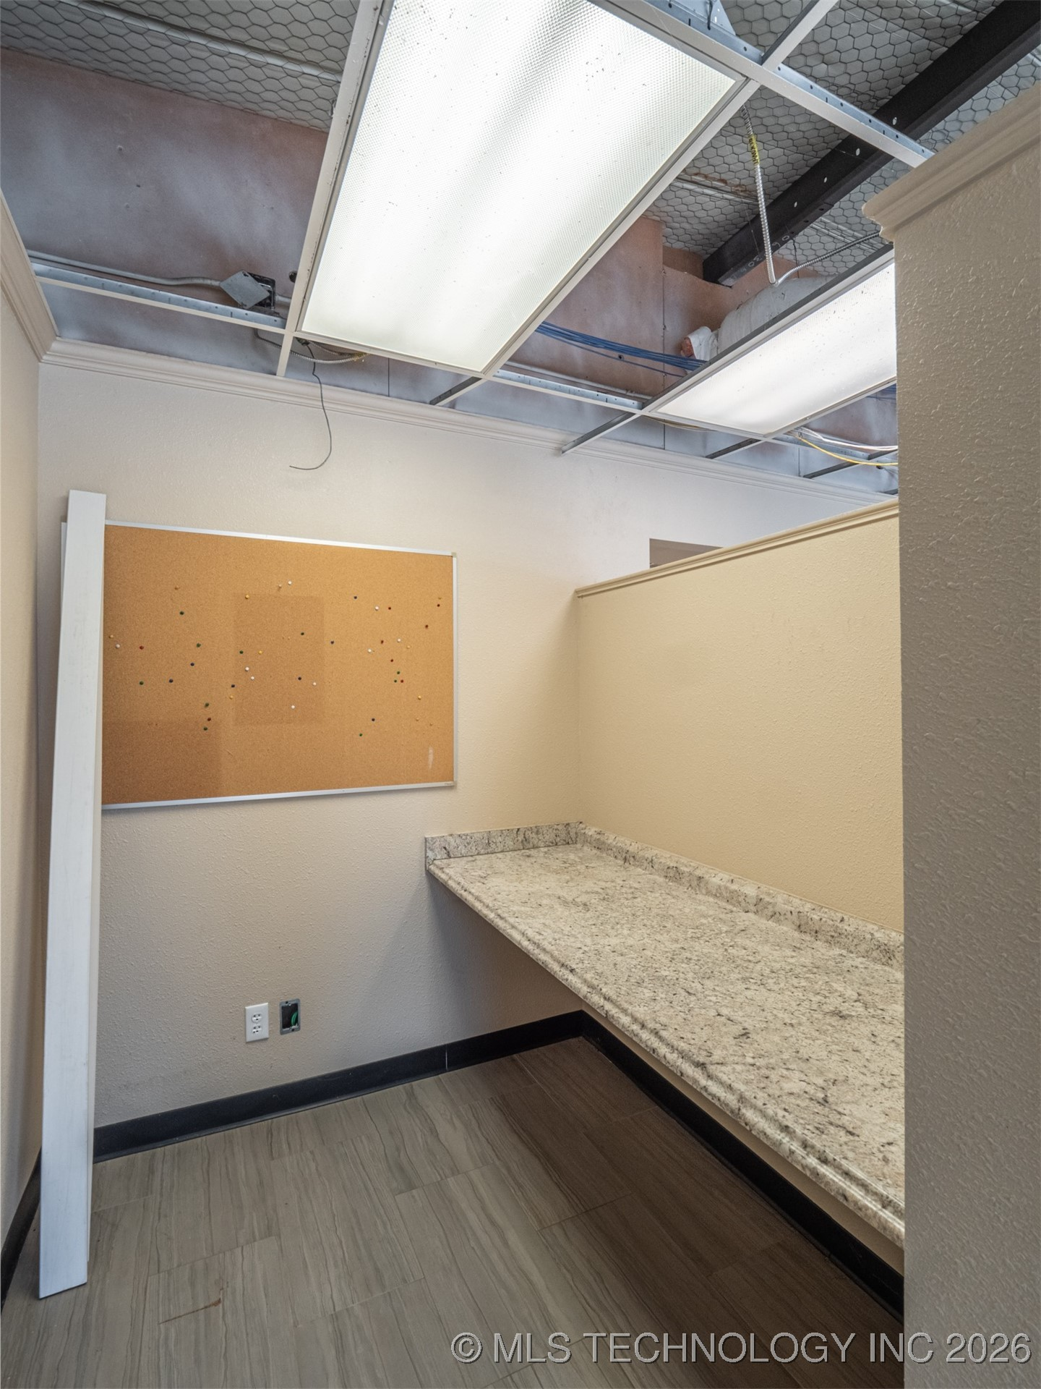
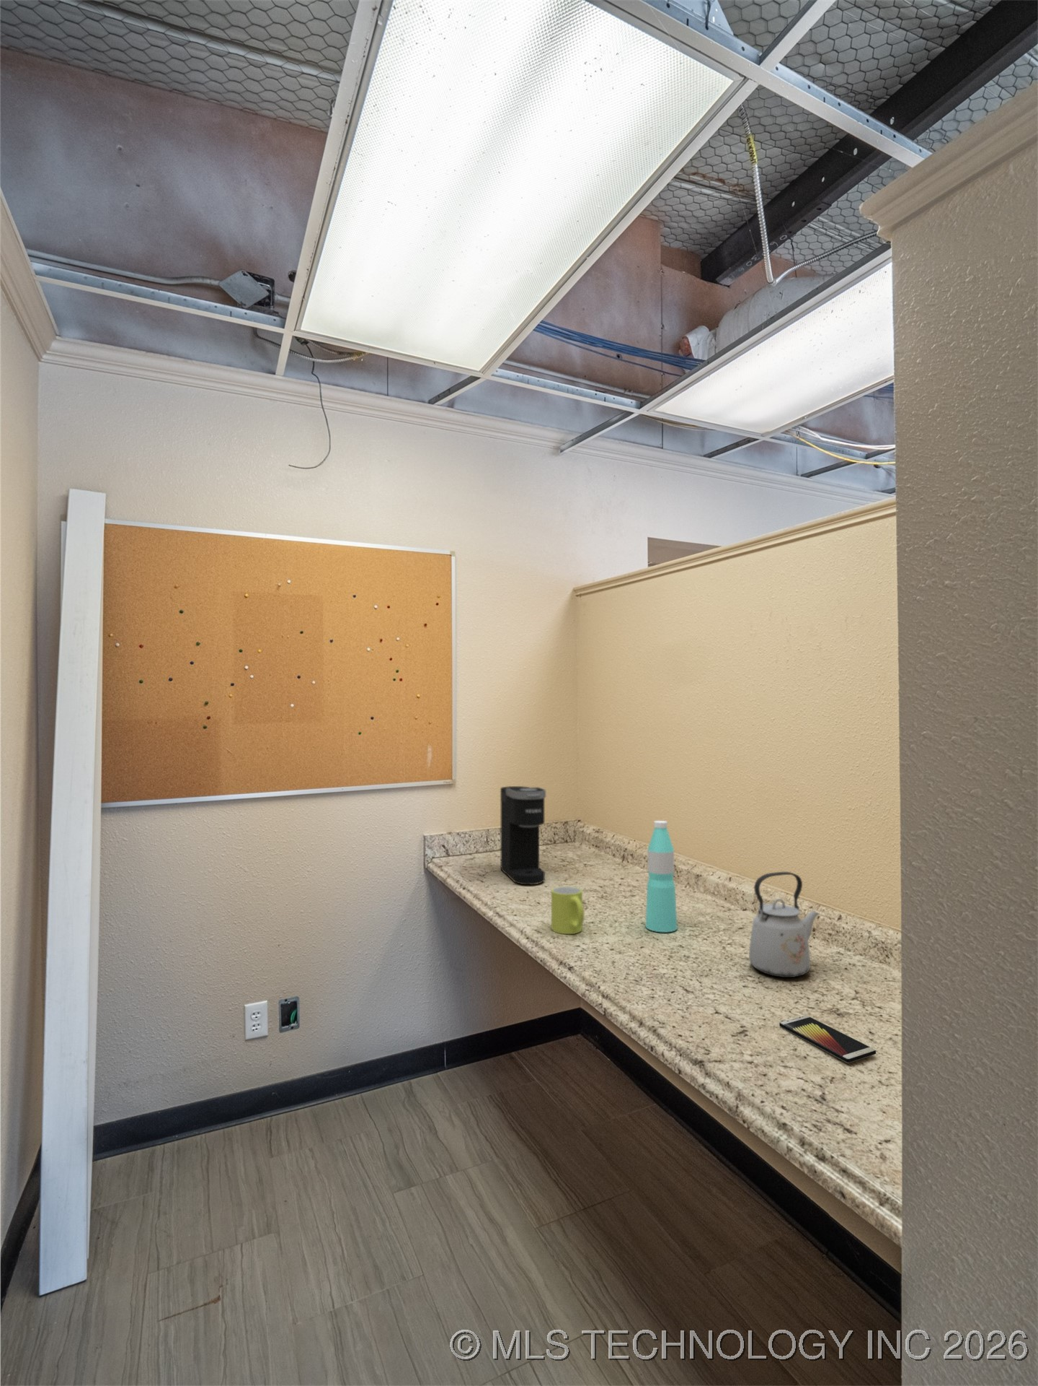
+ water bottle [645,820,678,933]
+ kettle [748,871,820,978]
+ coffee maker [499,786,546,885]
+ mug [551,886,584,935]
+ smartphone [778,1014,877,1064]
